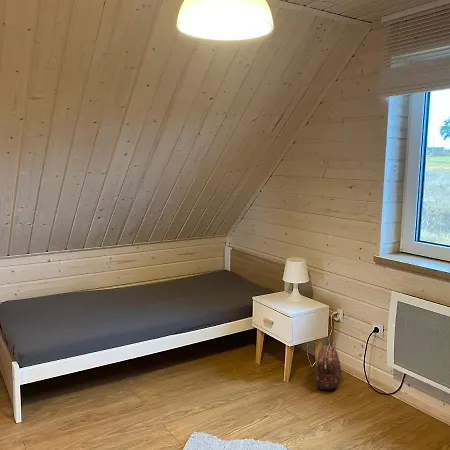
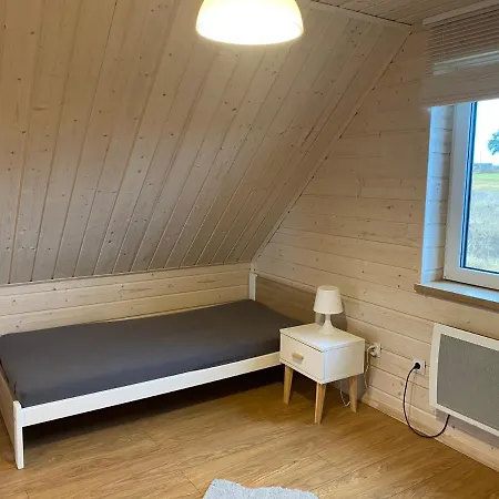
- cosmetic bag [314,345,342,392]
